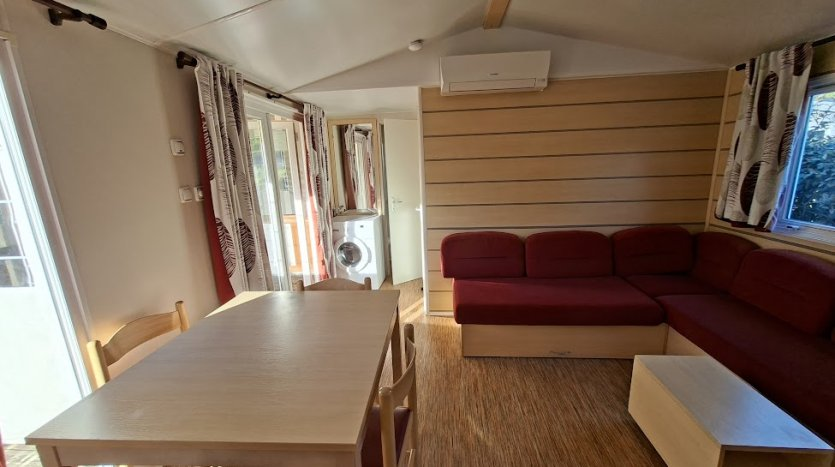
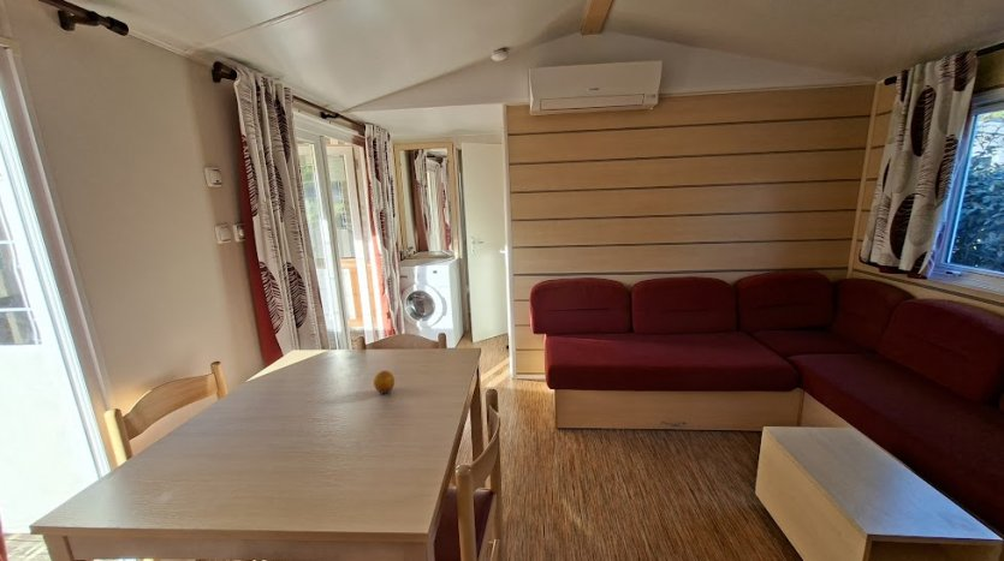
+ fruit [373,369,396,395]
